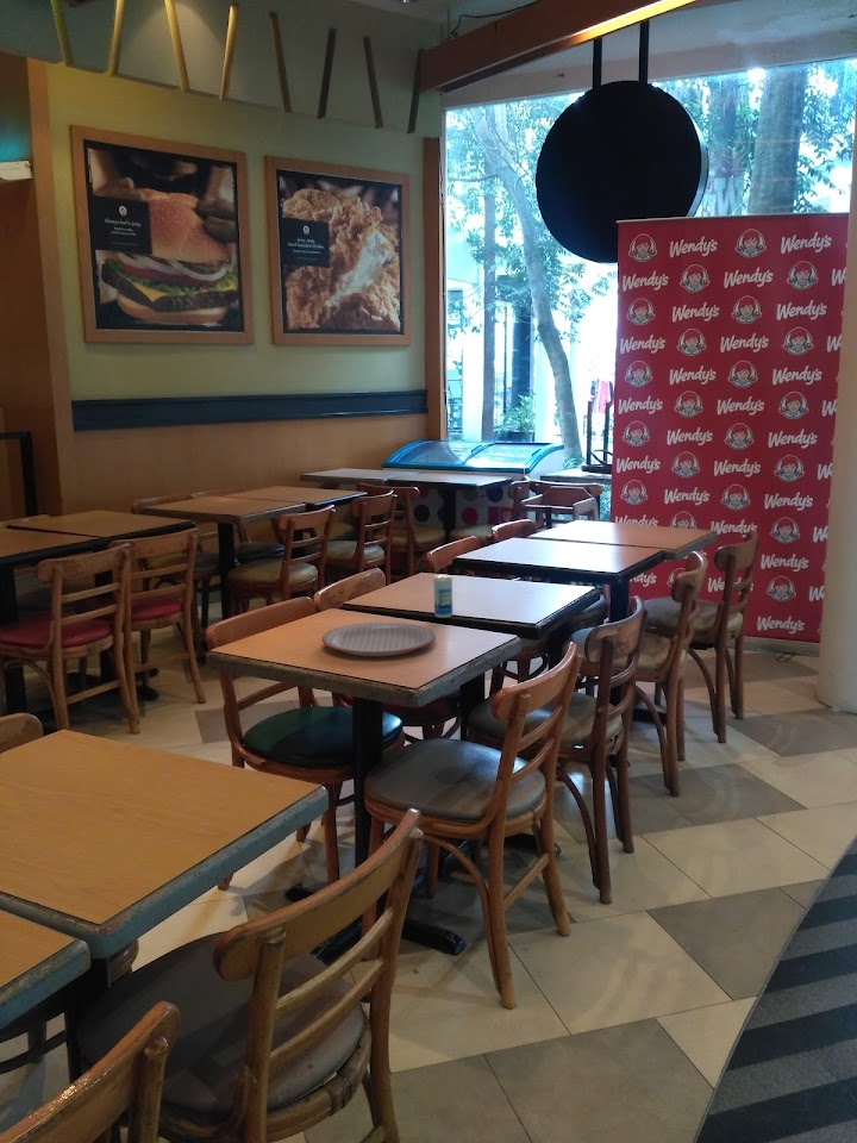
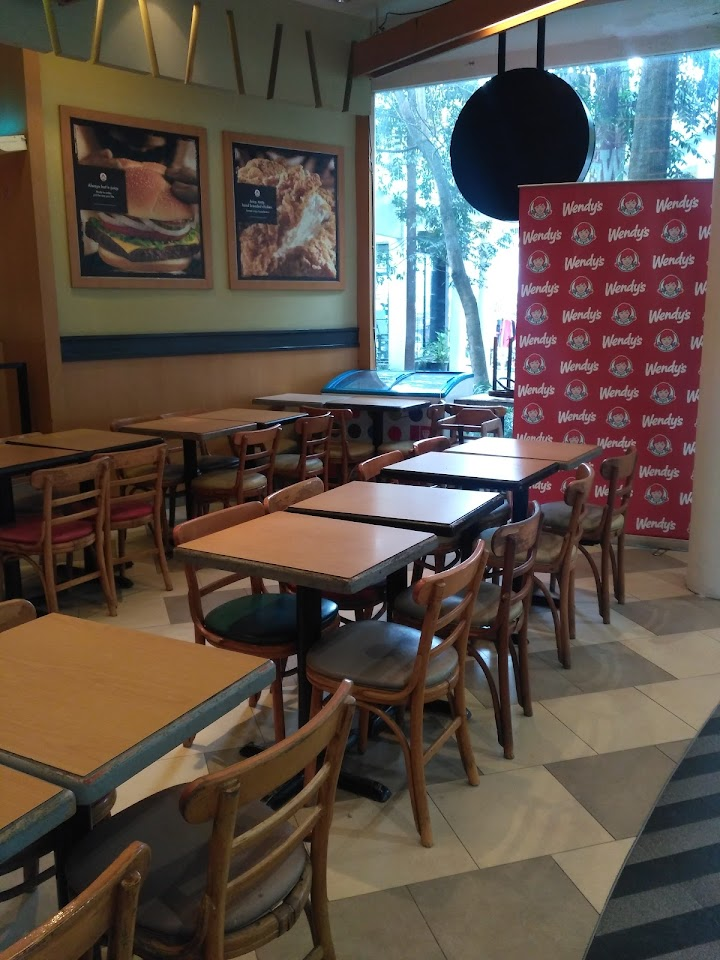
- beverage can [432,574,453,619]
- plate [321,622,437,657]
